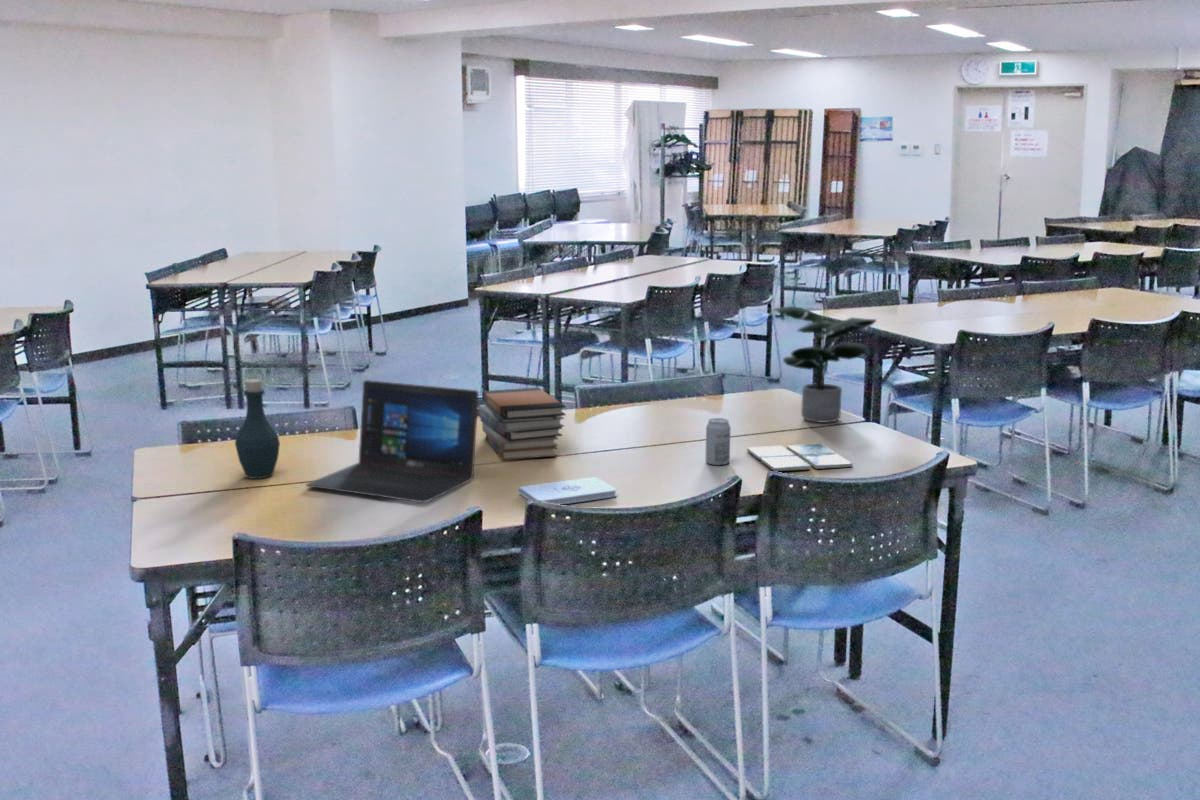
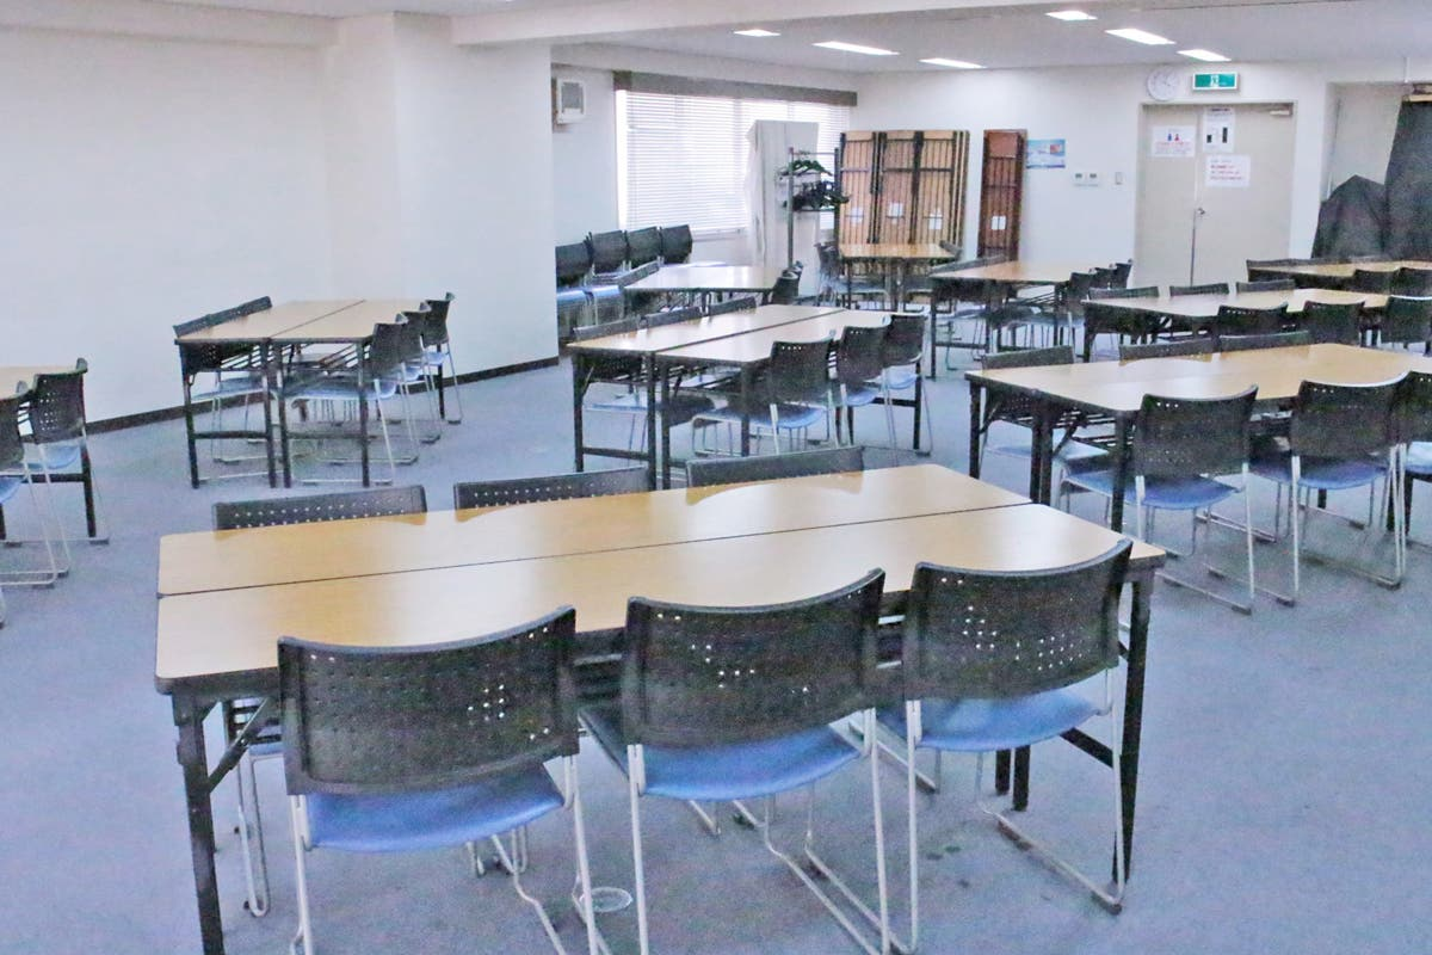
- potted plant [770,305,877,423]
- beverage can [705,417,732,466]
- drink coaster [746,443,854,472]
- bottle [234,378,281,480]
- laptop [305,379,480,504]
- notepad [518,476,617,506]
- book stack [479,386,567,461]
